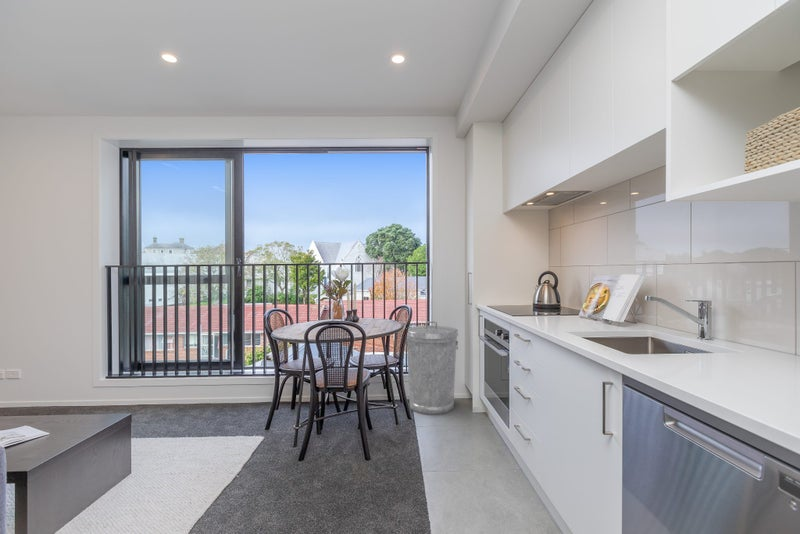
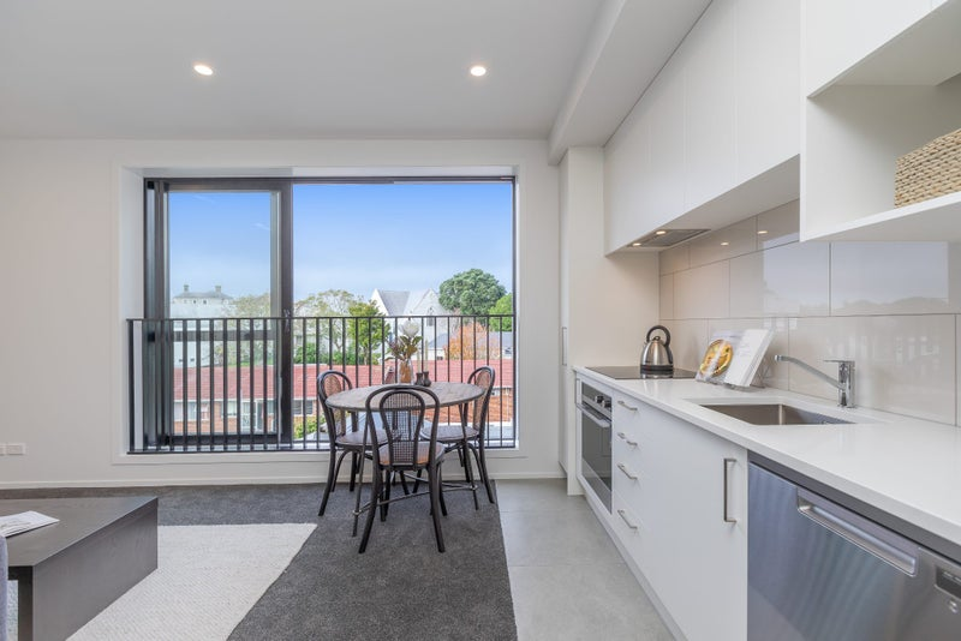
- trash can [404,321,459,416]
